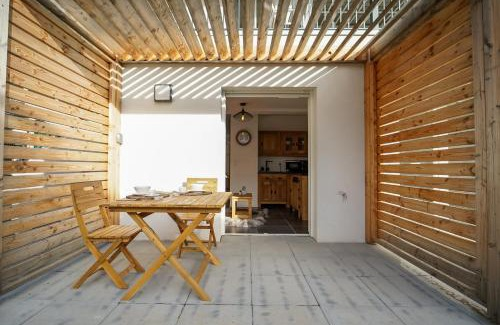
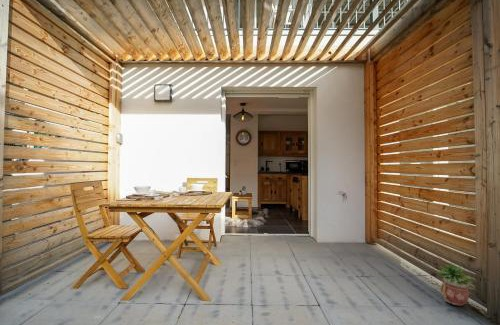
+ potted plant [436,262,477,307]
